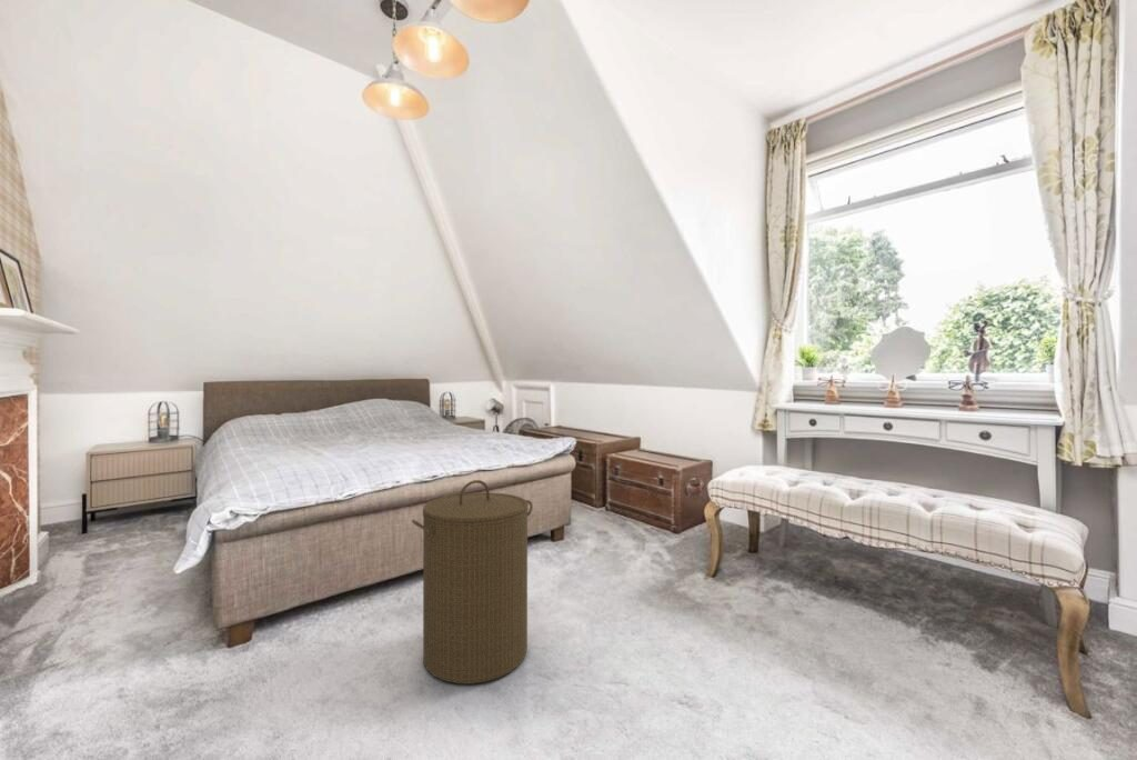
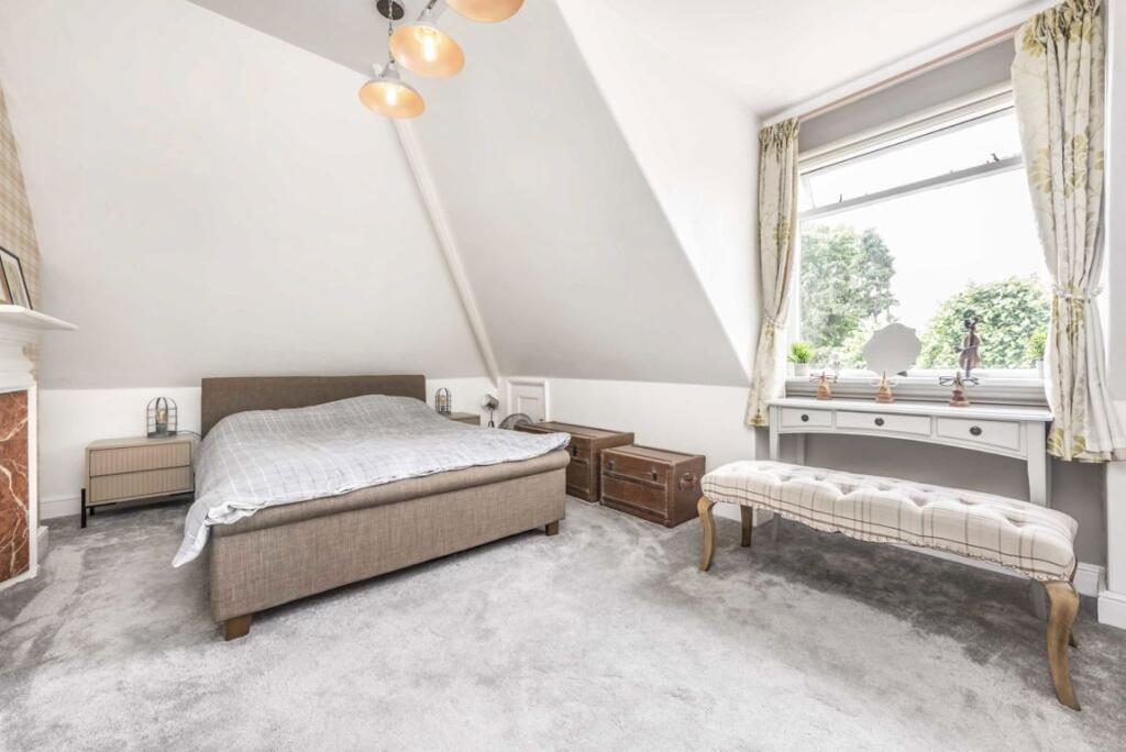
- laundry hamper [411,479,534,684]
